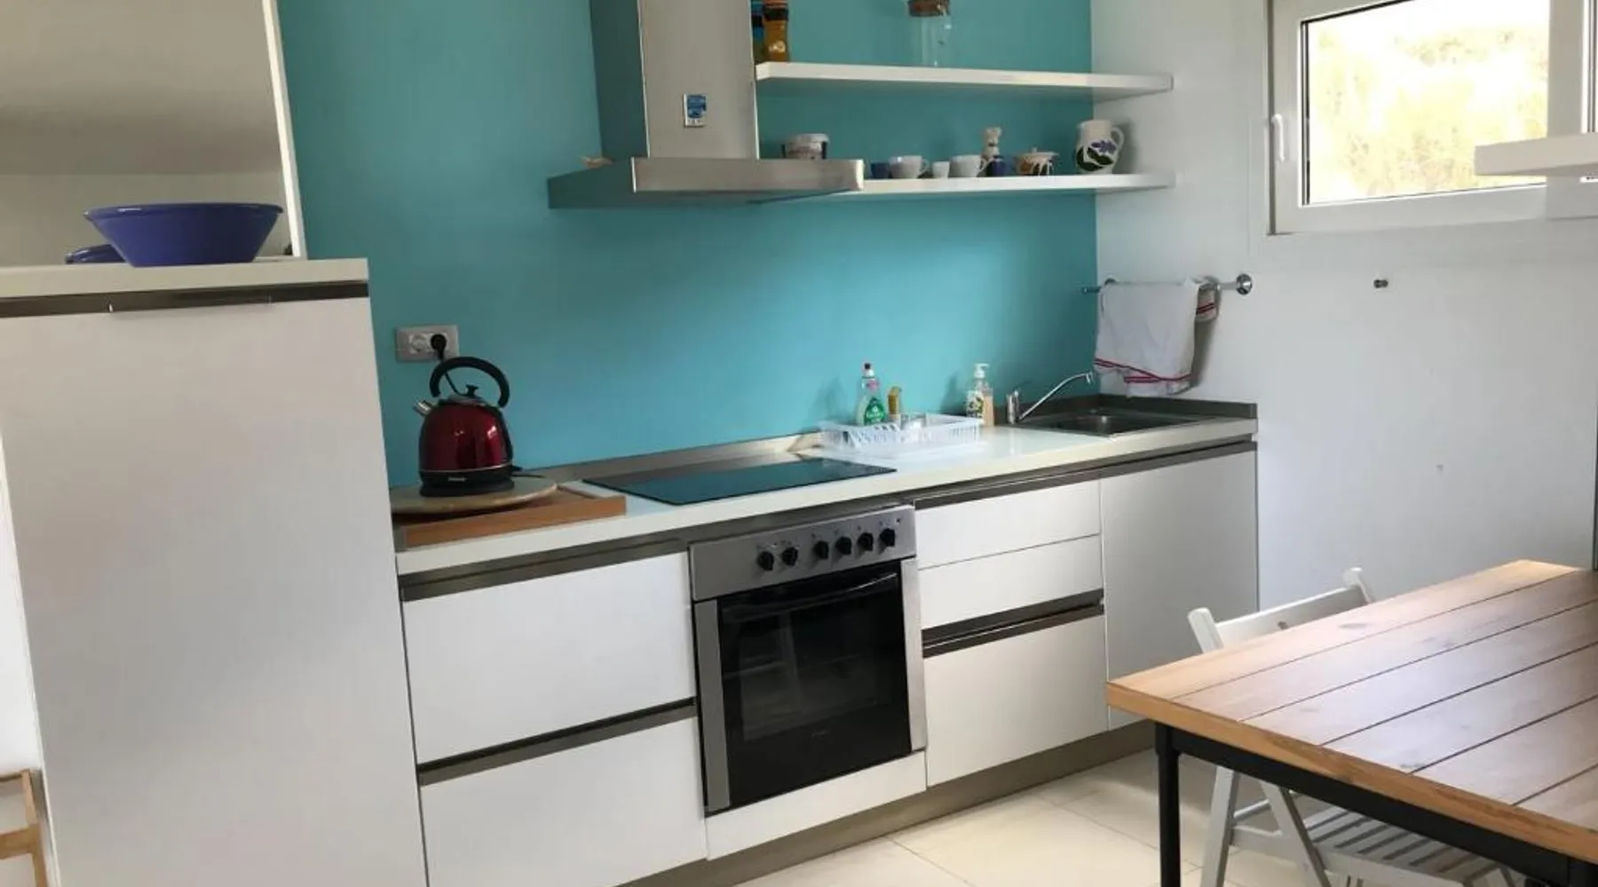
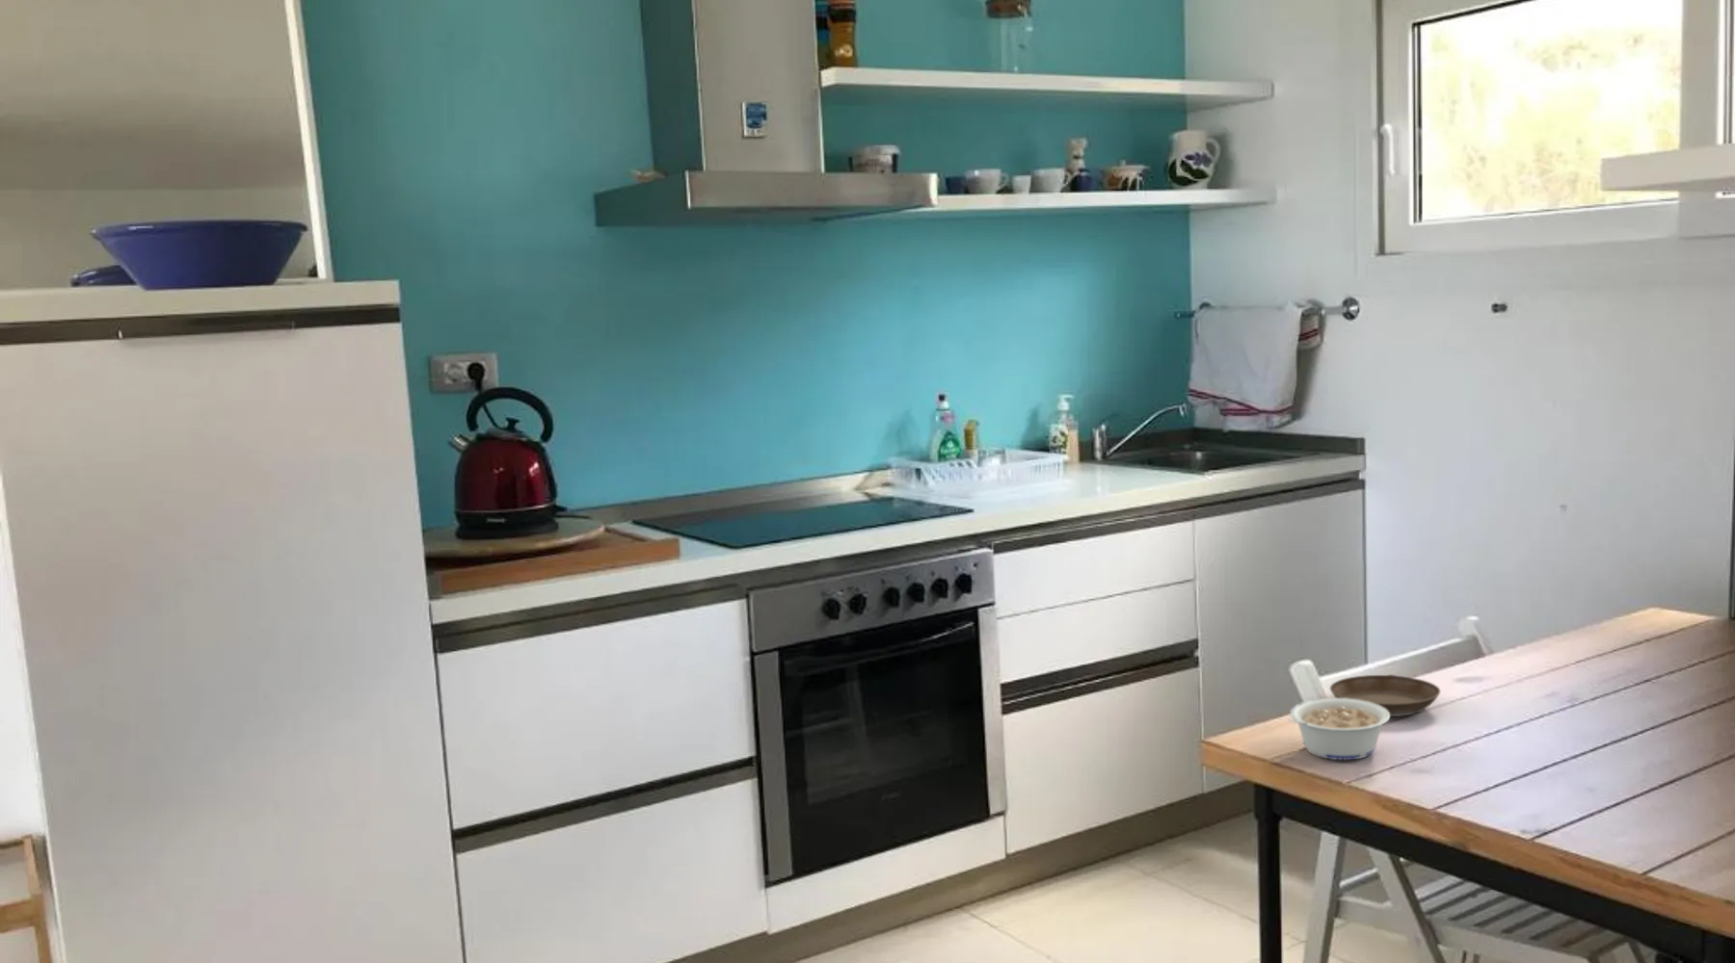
+ saucer [1329,674,1441,718]
+ legume [1285,697,1391,760]
